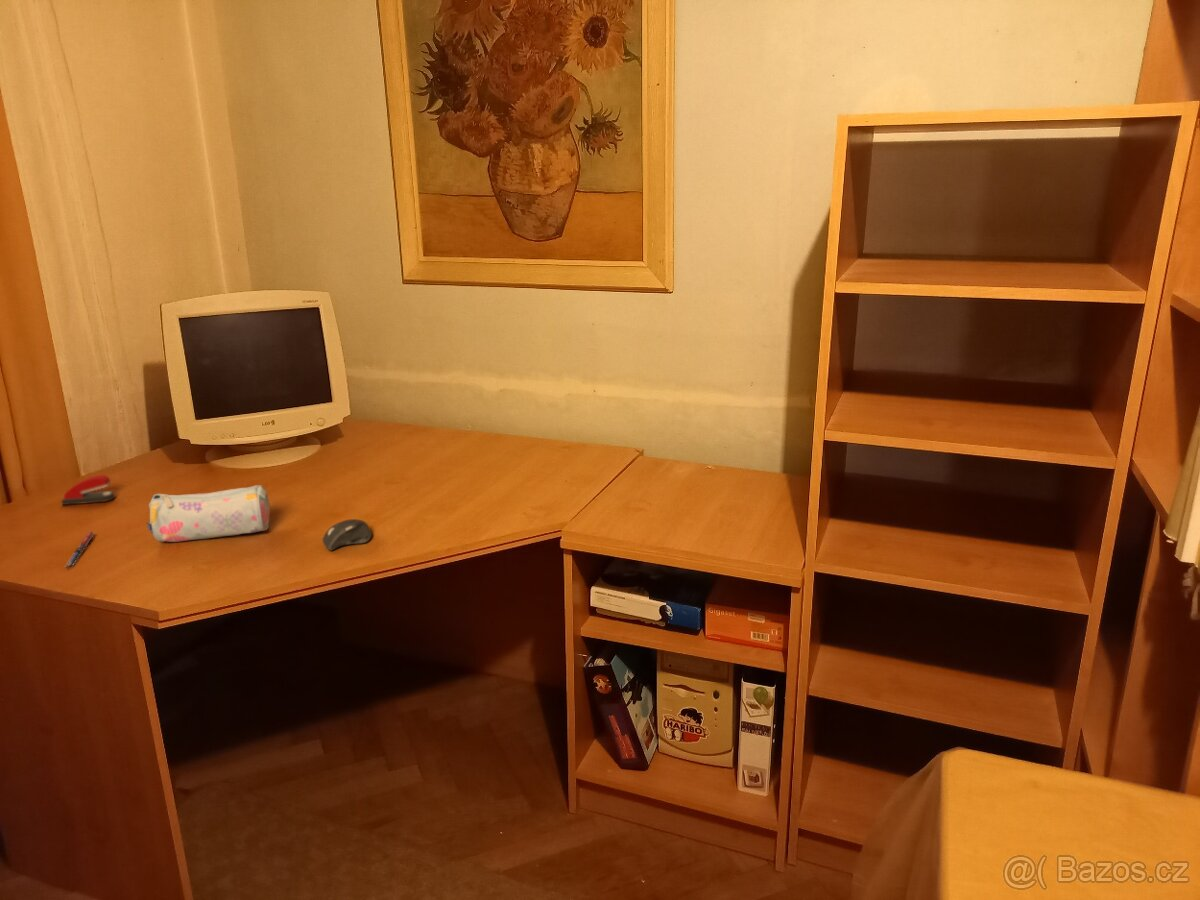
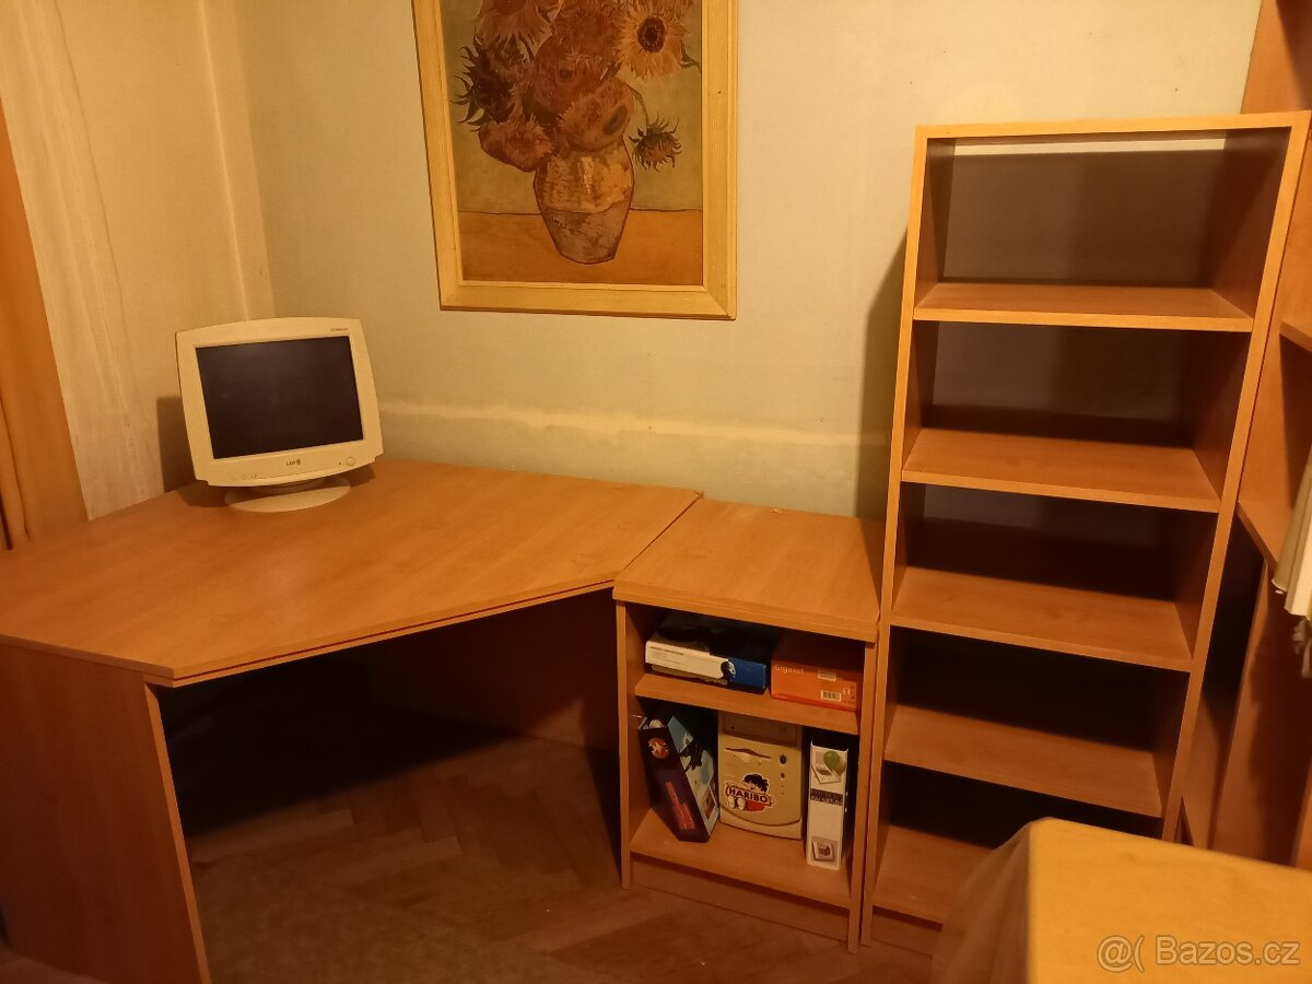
- stapler [60,474,116,506]
- pencil case [146,484,271,543]
- pen [64,531,95,568]
- computer mouse [322,518,373,552]
